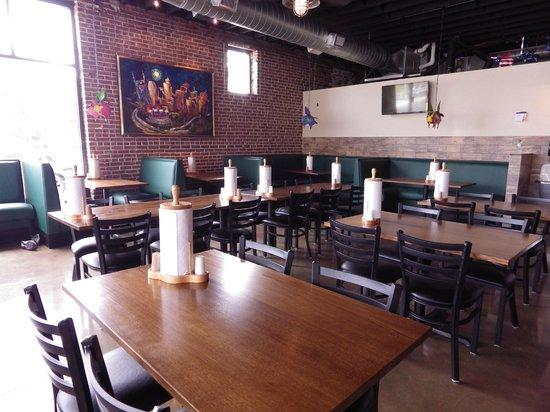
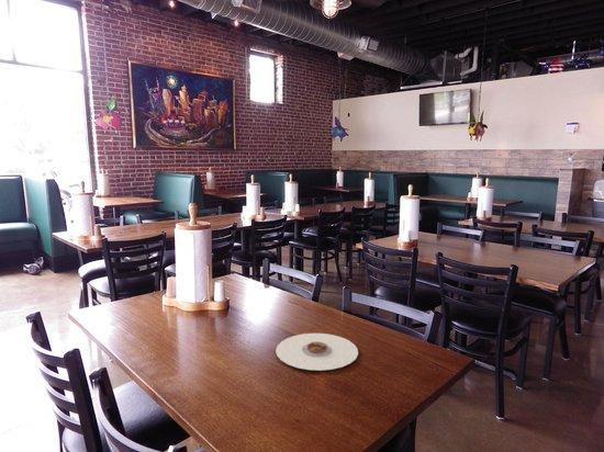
+ plate [275,332,359,372]
